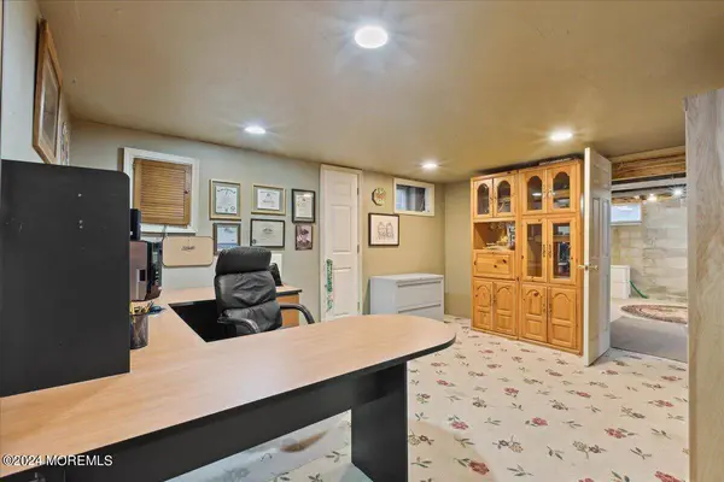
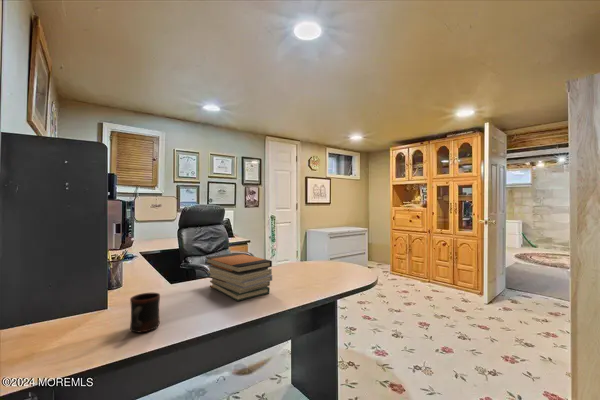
+ mug [129,292,161,334]
+ book stack [204,252,273,302]
